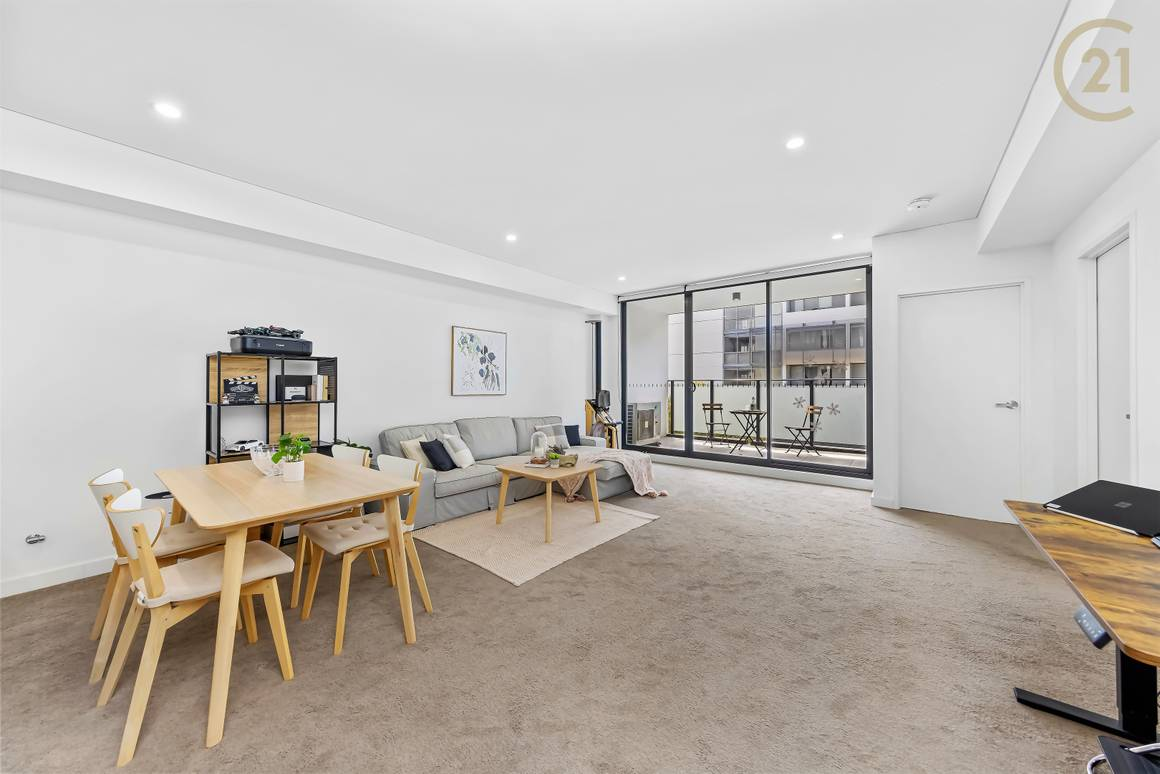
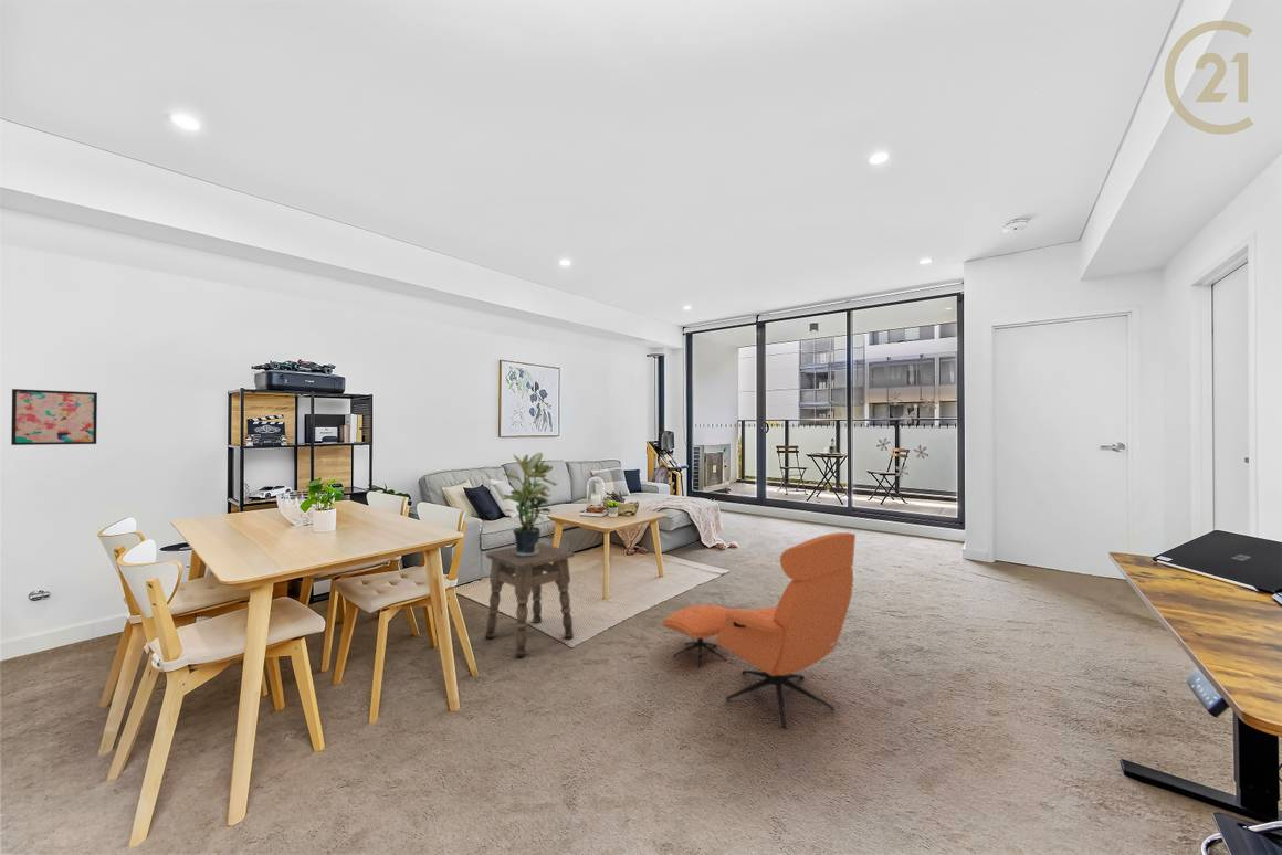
+ side table [484,541,575,658]
+ armchair [661,531,857,729]
+ wall art [10,388,98,446]
+ potted plant [502,452,558,557]
